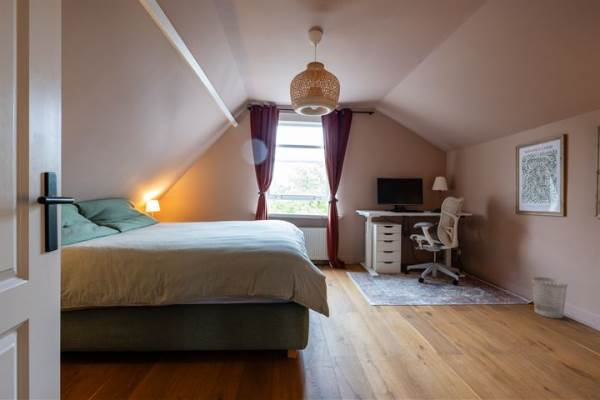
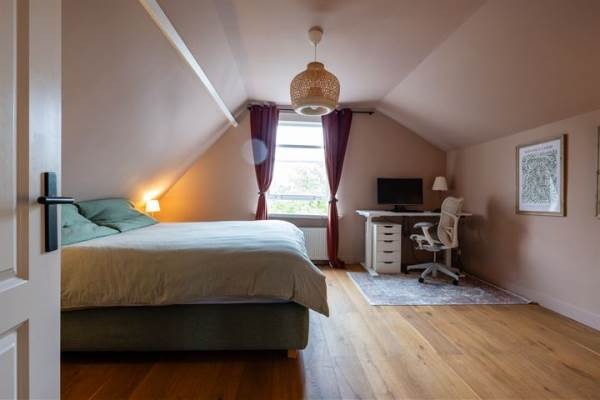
- wastebasket [531,276,568,319]
